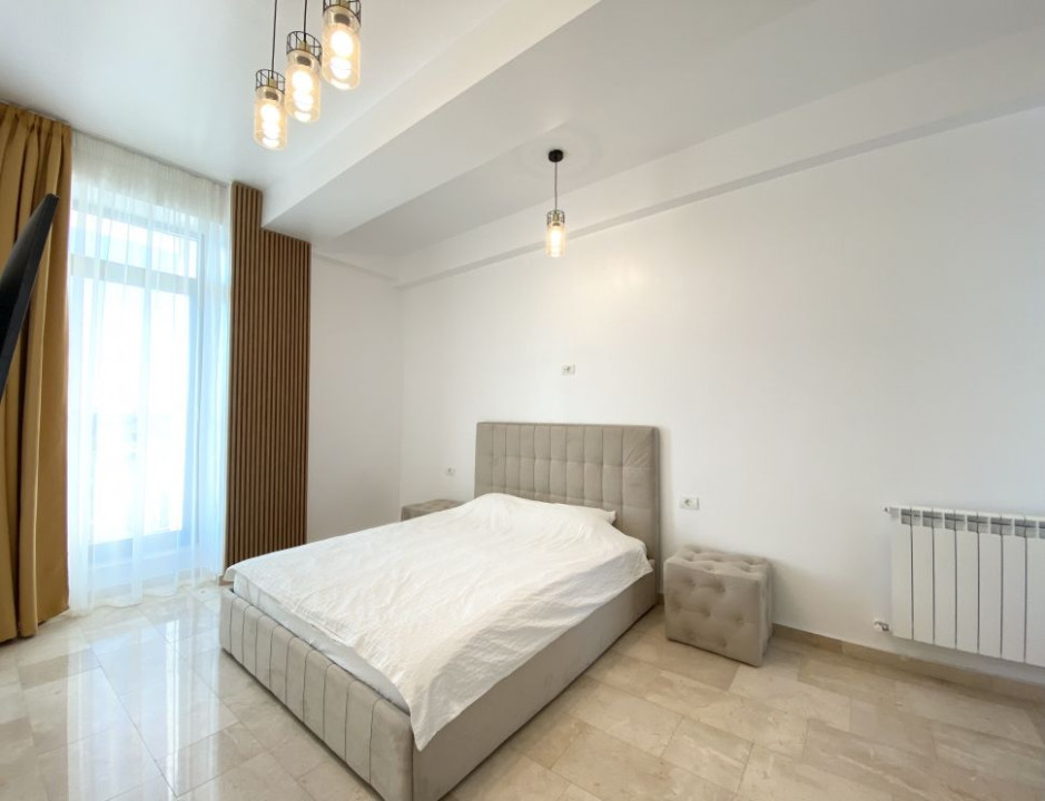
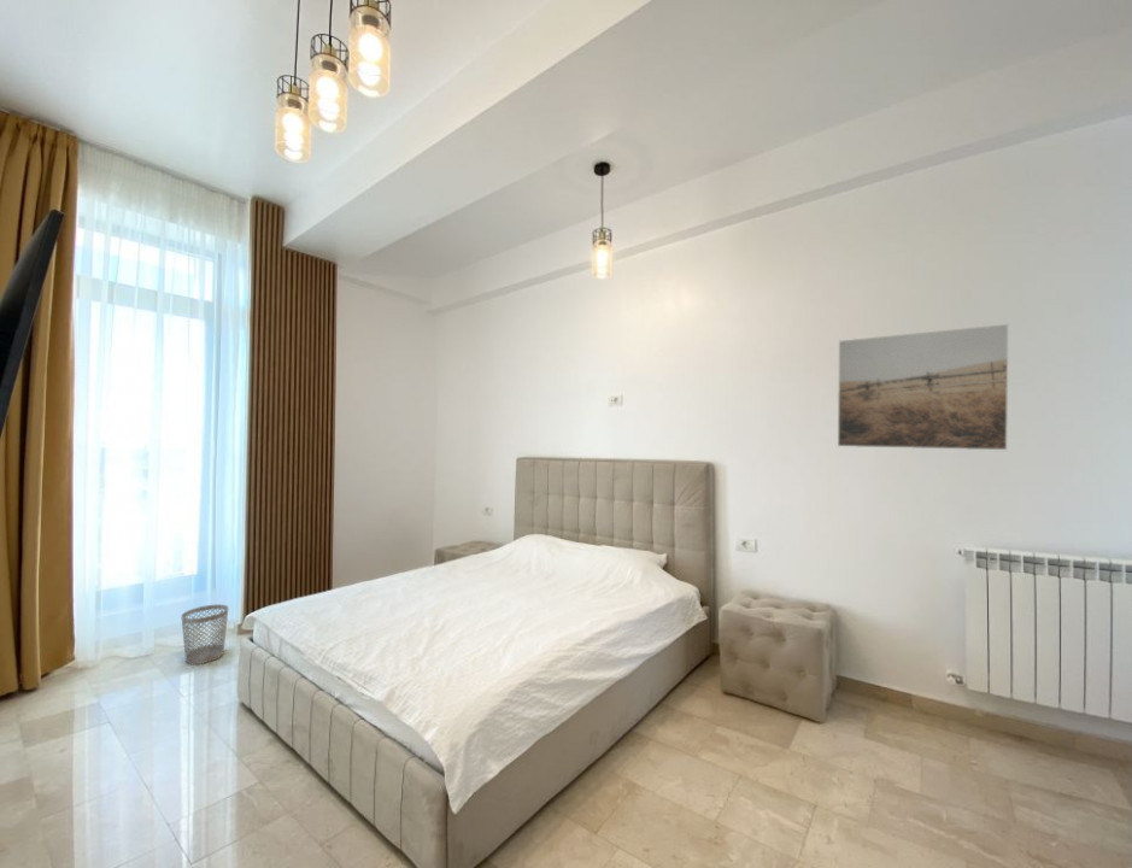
+ wastebasket [180,603,230,665]
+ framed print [837,323,1009,451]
